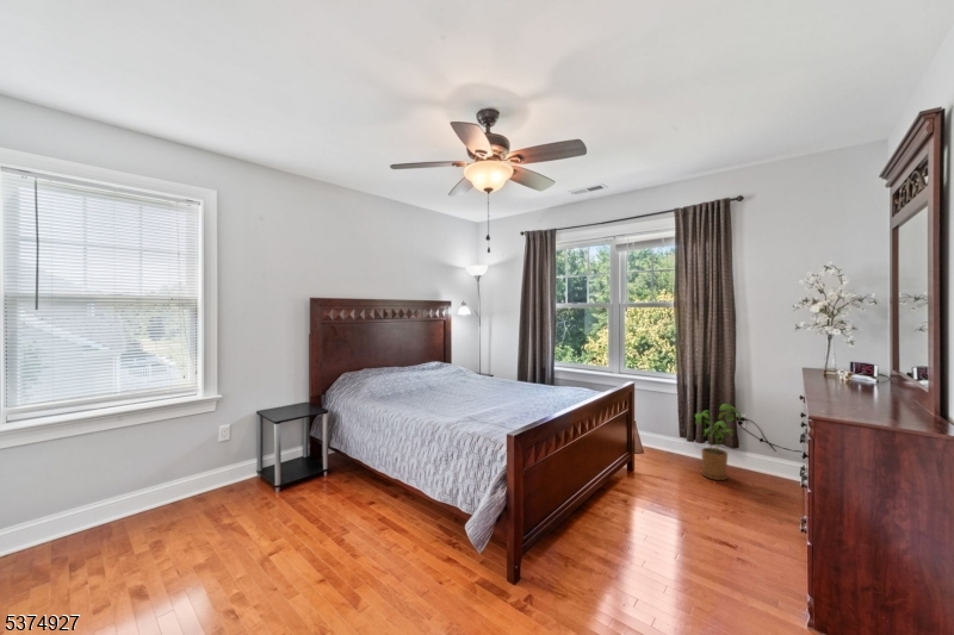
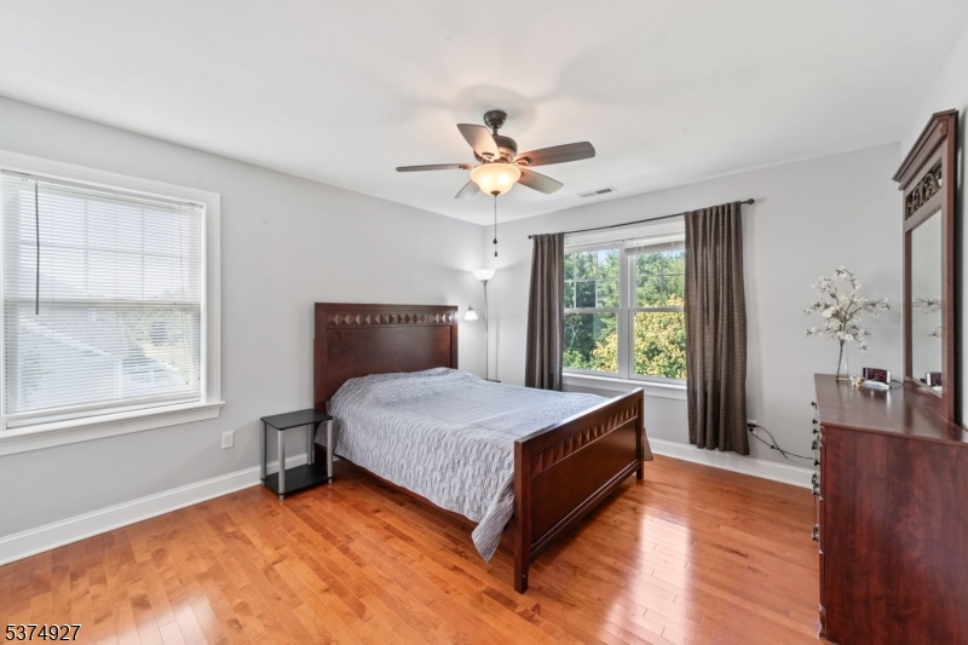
- house plant [694,403,744,481]
